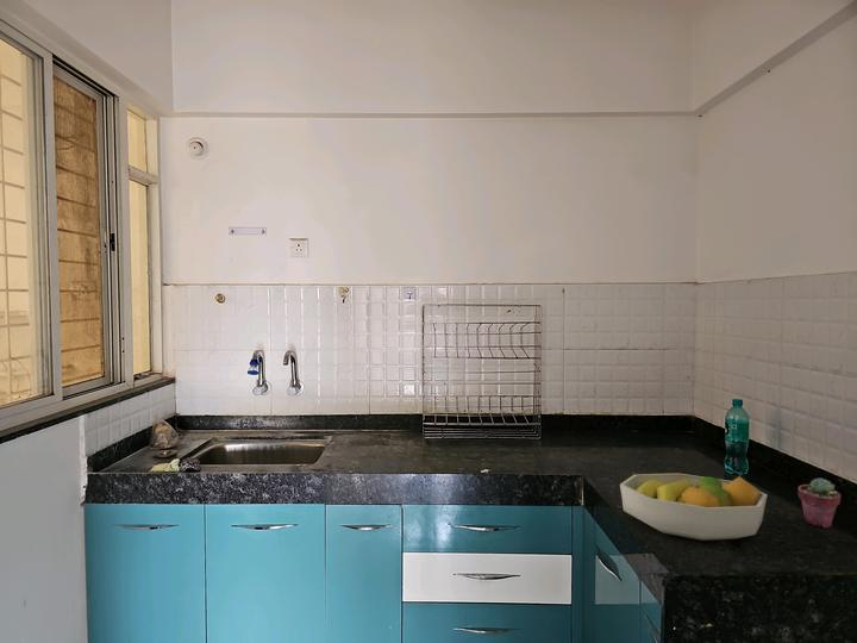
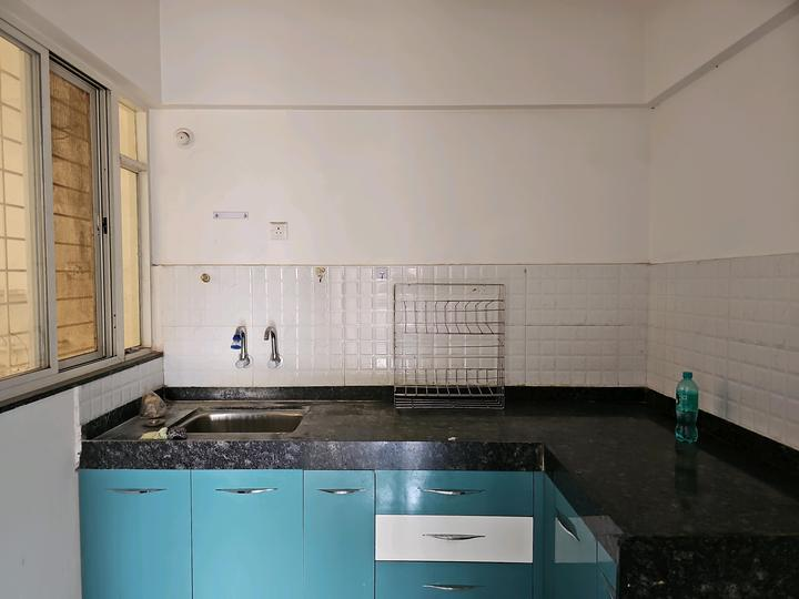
- potted succulent [797,477,842,529]
- fruit bowl [619,473,769,542]
